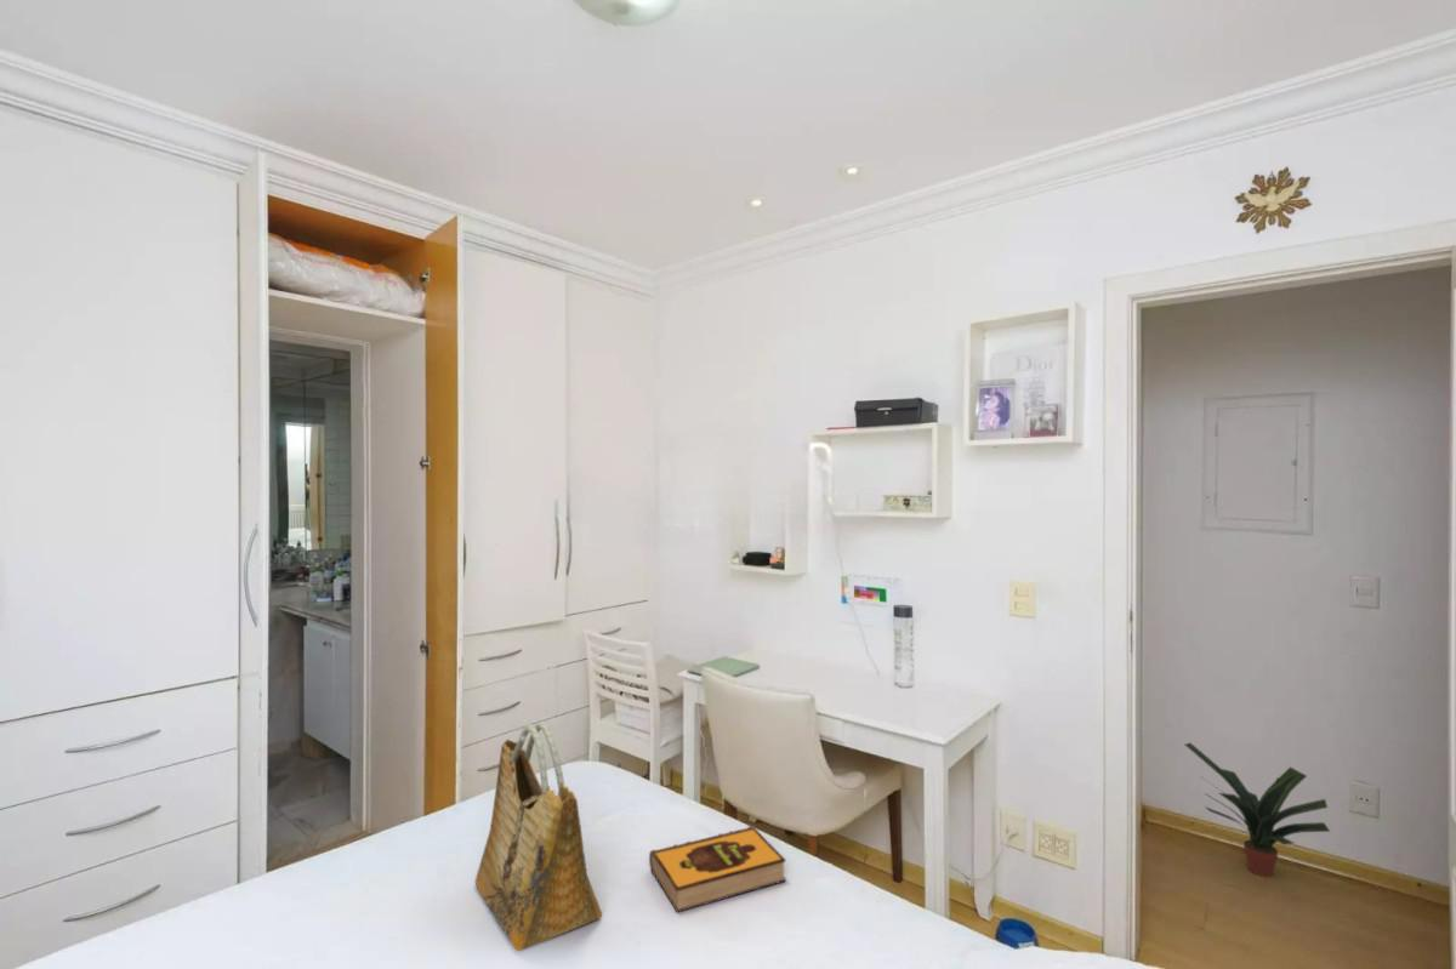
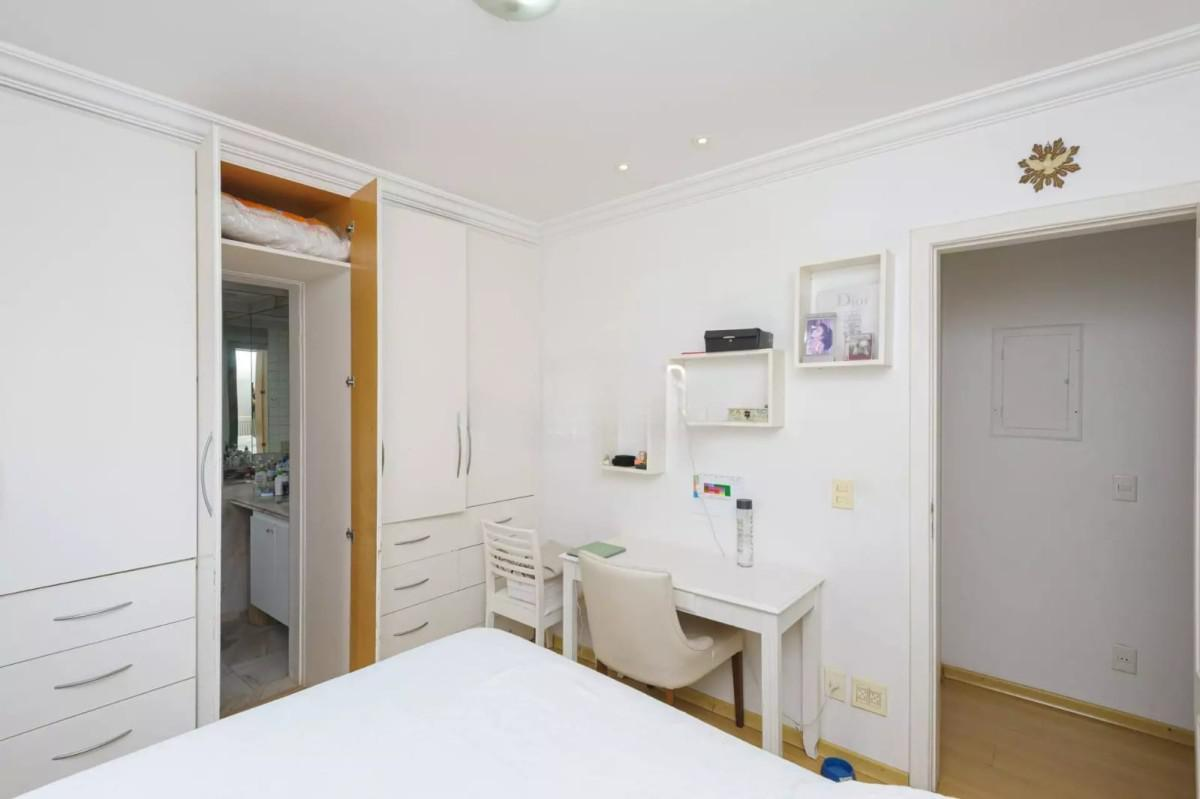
- hardback book [648,825,787,913]
- grocery bag [474,720,603,952]
- potted plant [1184,741,1331,878]
